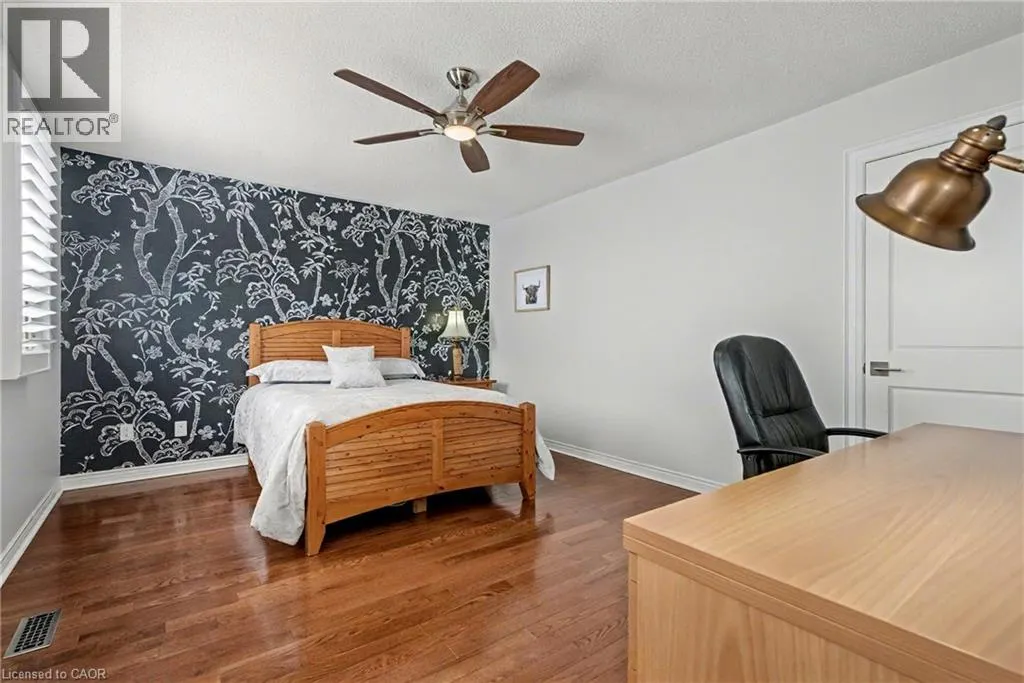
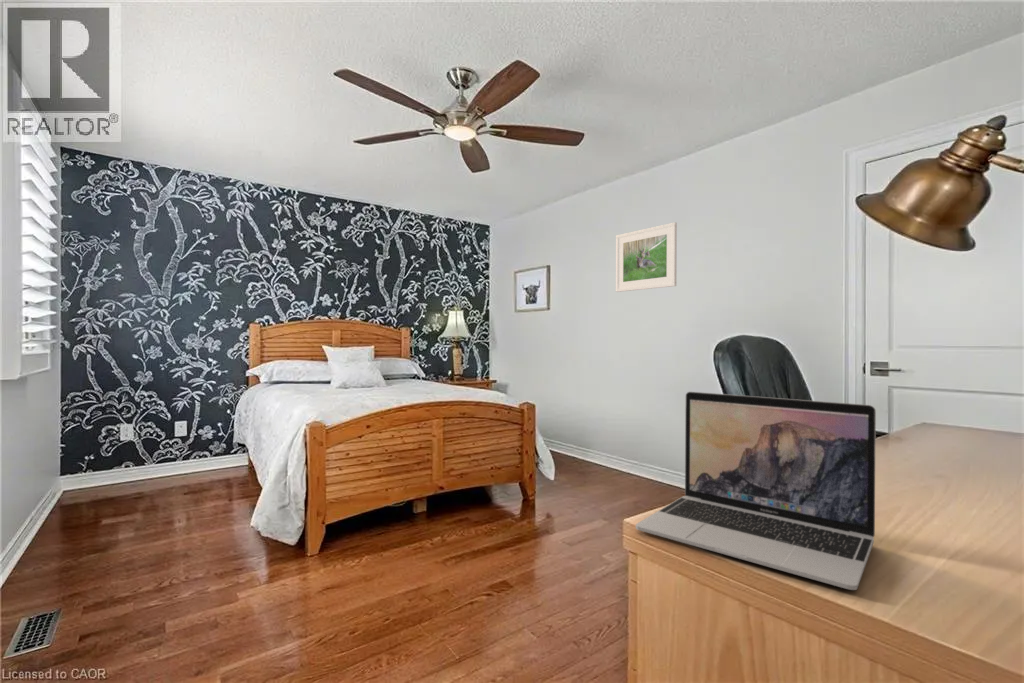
+ laptop [635,391,877,591]
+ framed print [615,221,678,293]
